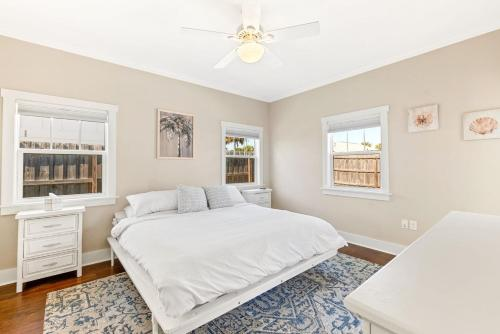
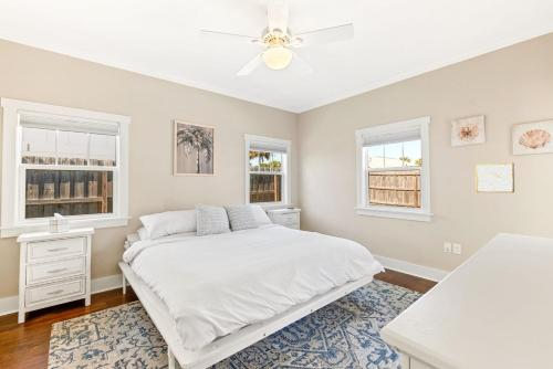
+ wall art [476,161,515,193]
